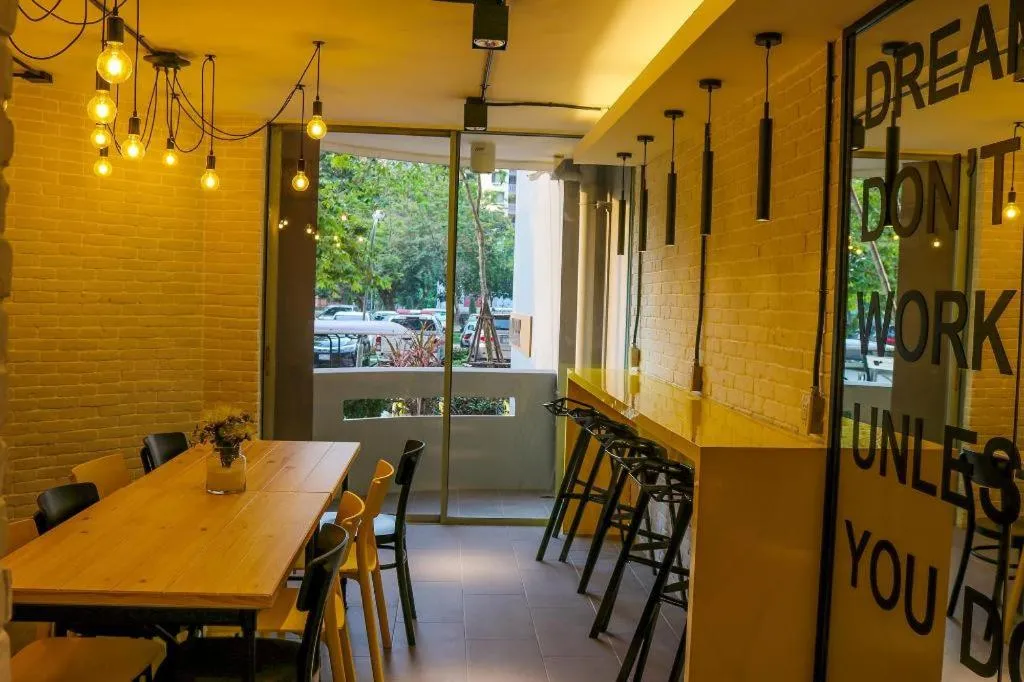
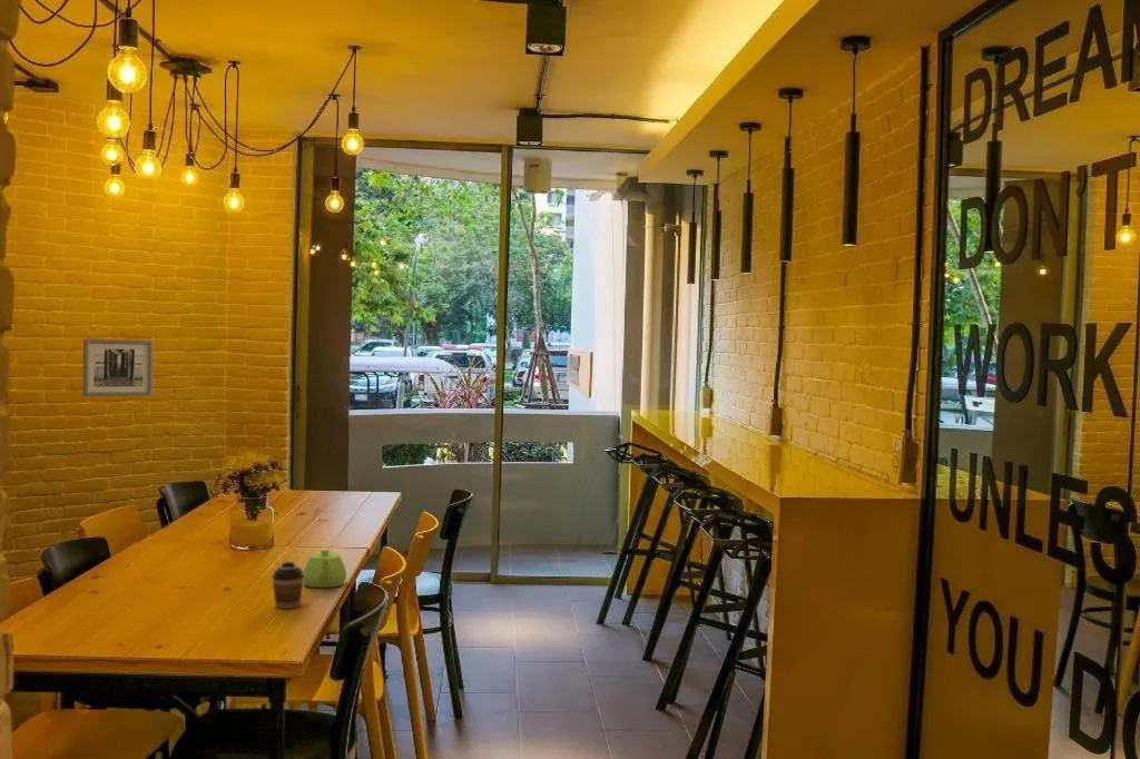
+ wall art [82,338,155,397]
+ teapot [303,549,347,589]
+ coffee cup [271,561,305,610]
